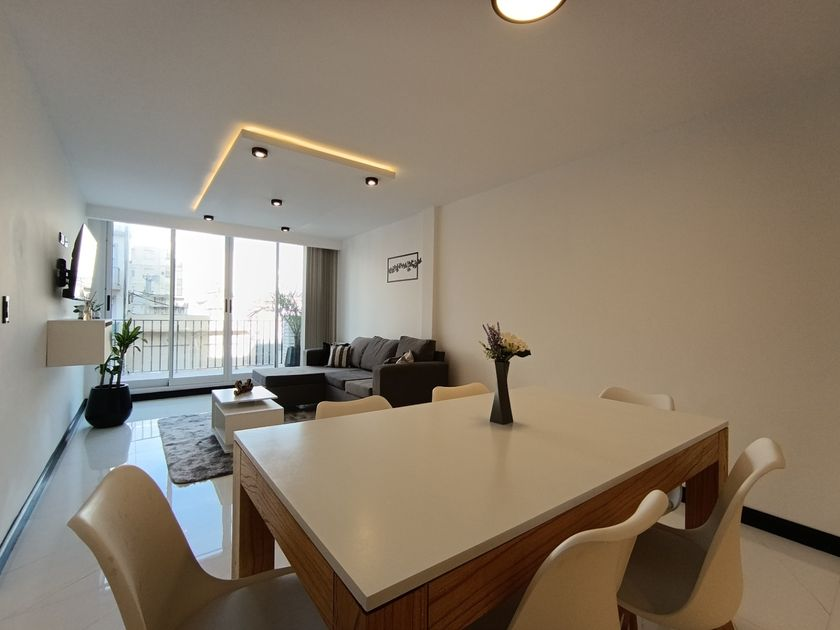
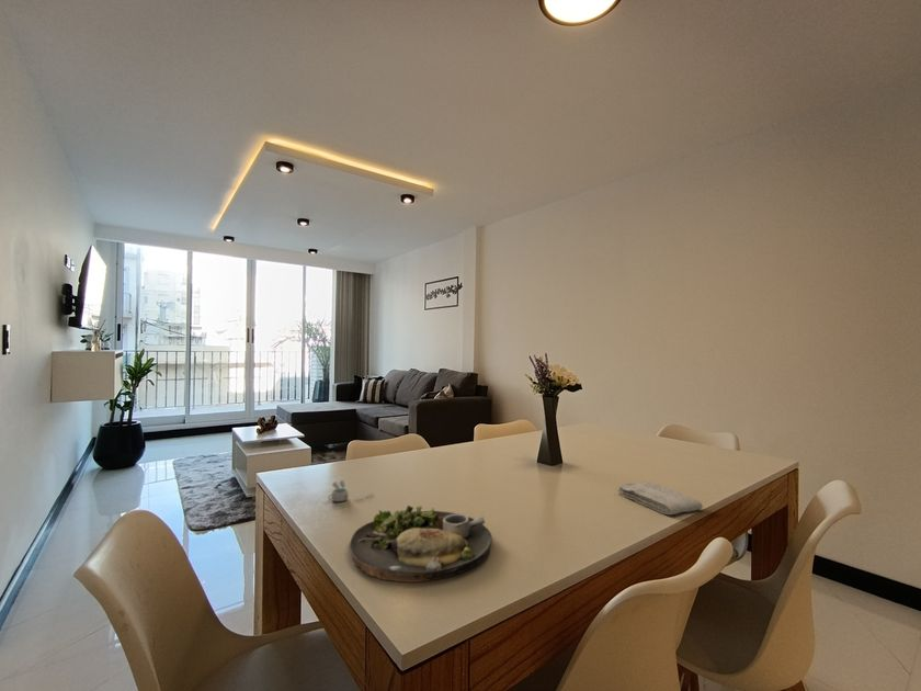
+ washcloth [616,480,704,516]
+ dinner plate [349,505,493,584]
+ cup [327,479,374,502]
